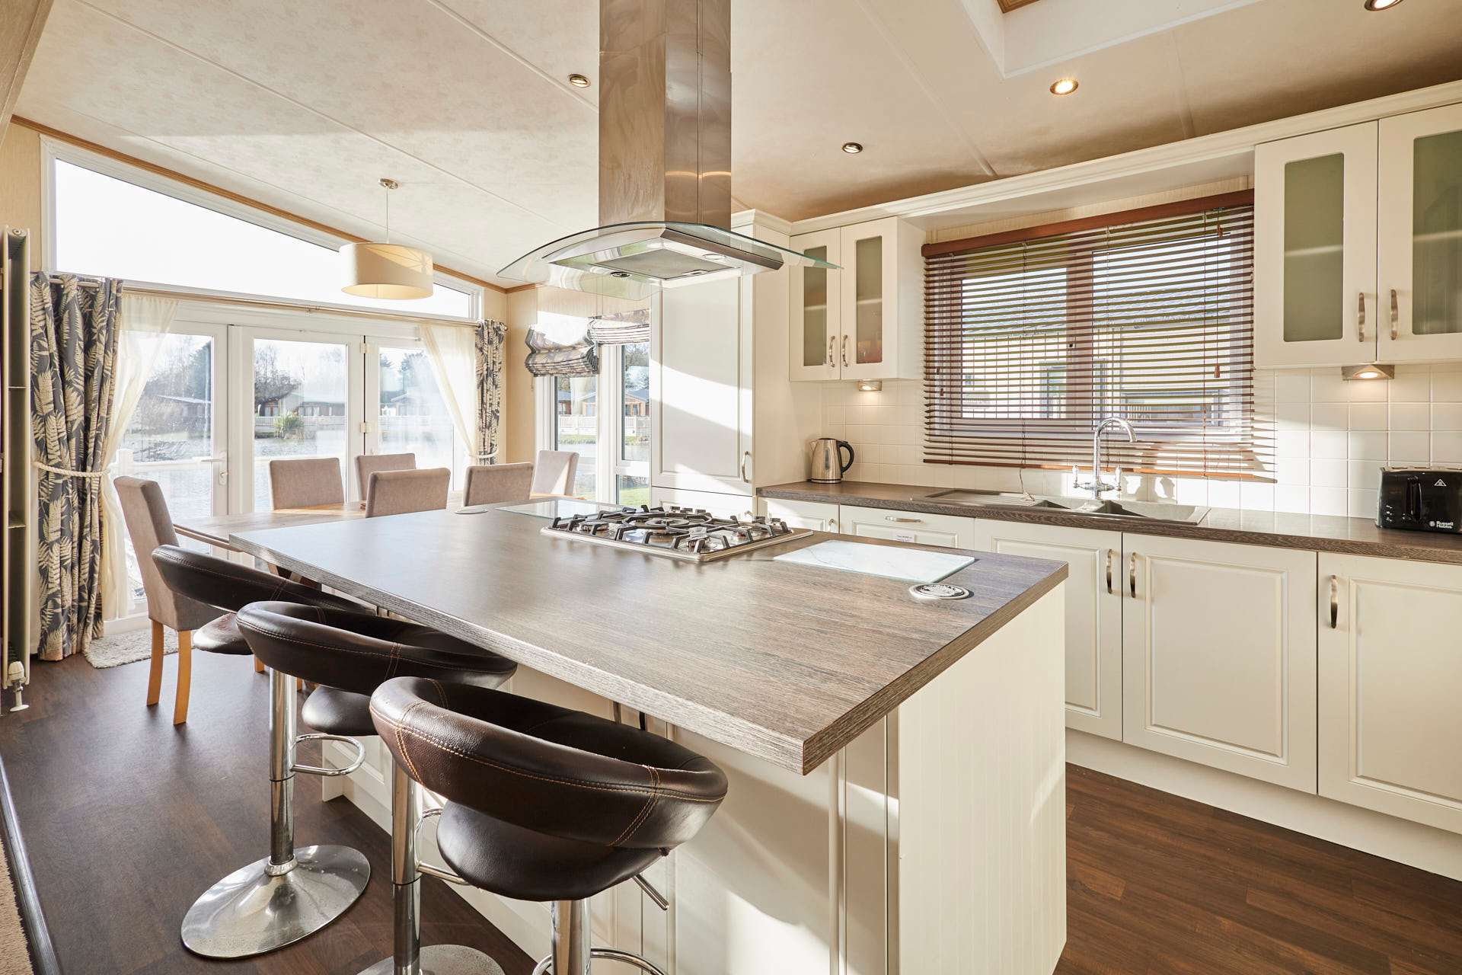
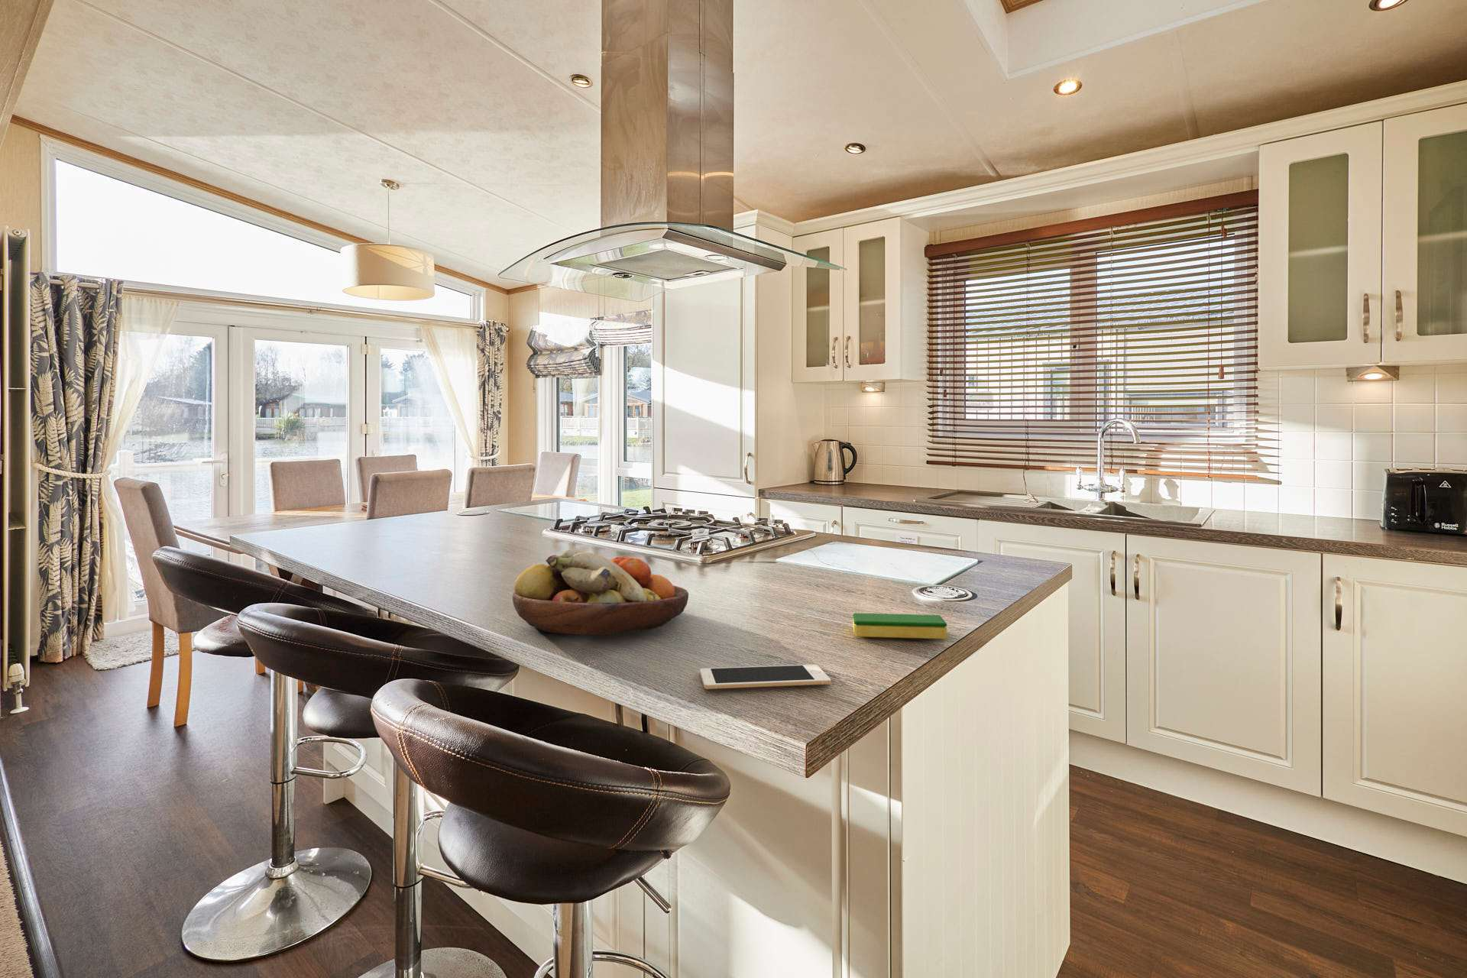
+ dish sponge [851,612,947,640]
+ fruit bowl [512,548,689,635]
+ cell phone [699,664,832,690]
